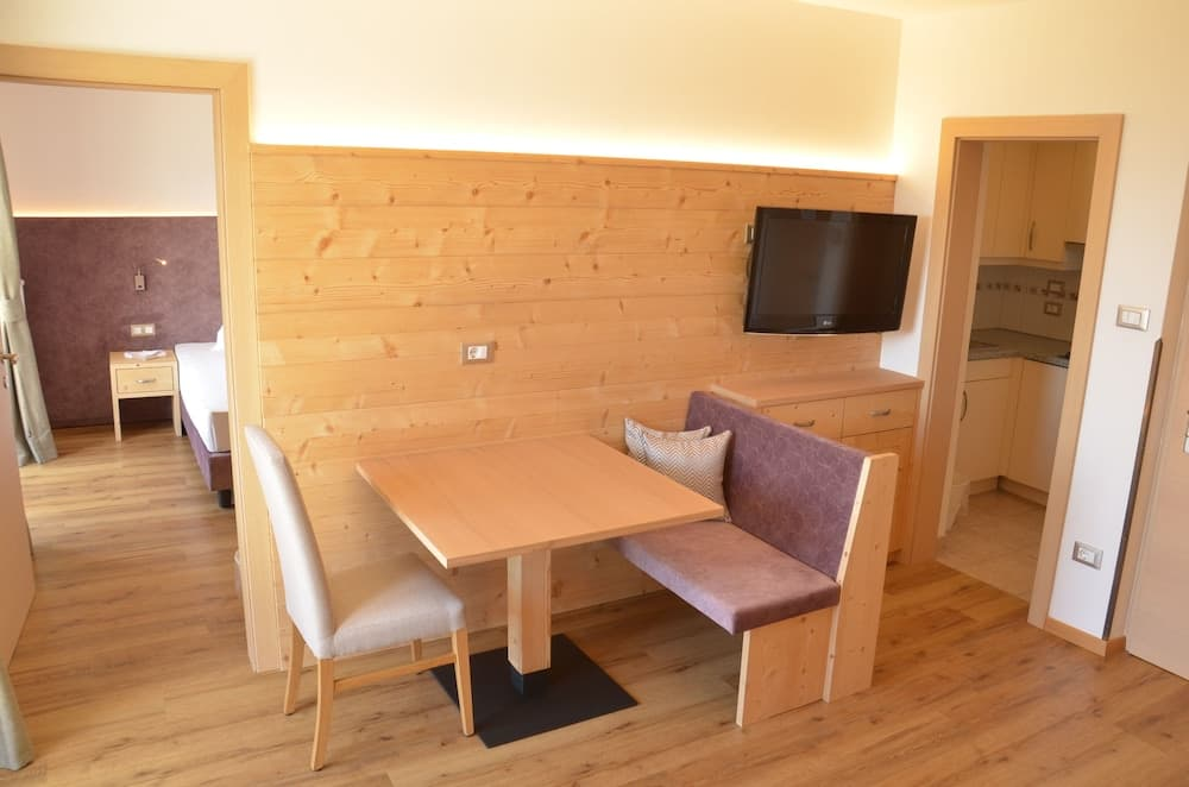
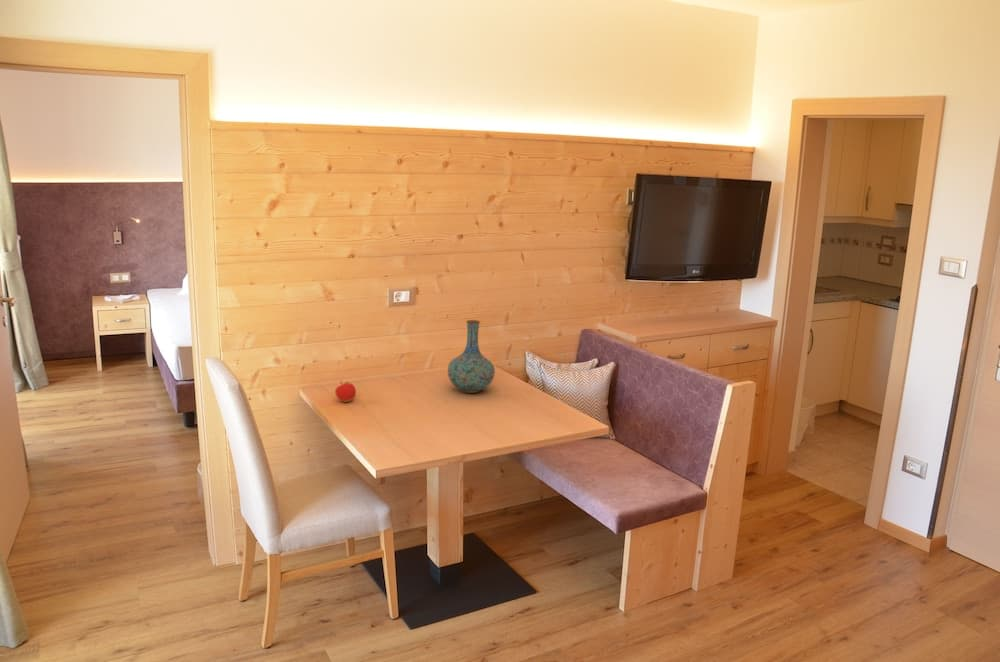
+ fruit [334,380,357,403]
+ vase [447,319,496,394]
